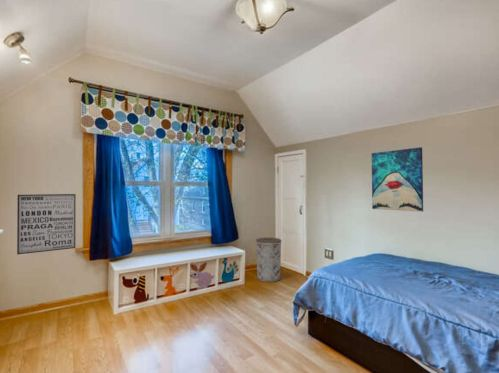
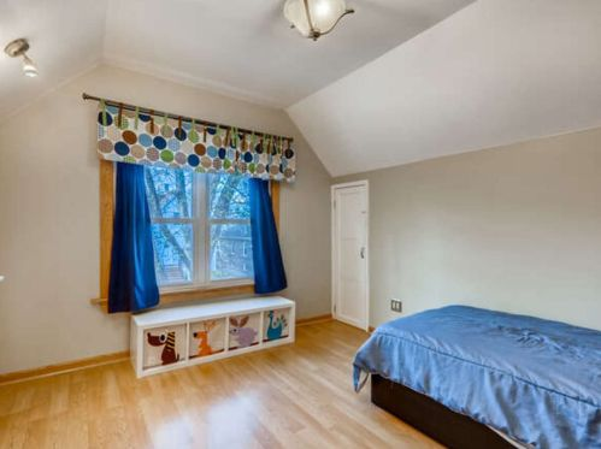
- wall art [371,146,424,213]
- wall art [16,193,77,255]
- trash can [255,237,282,283]
